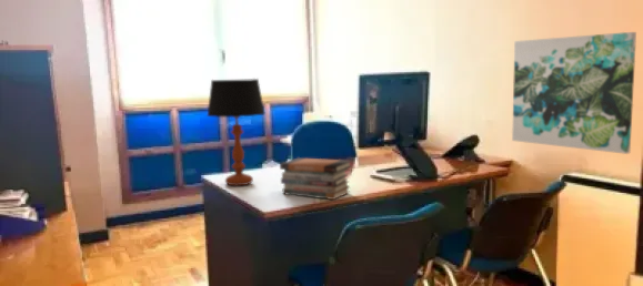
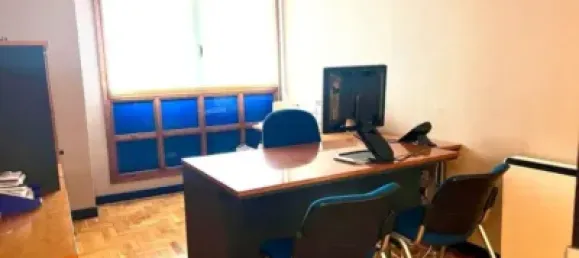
- table lamp [205,78,267,187]
- wall art [511,31,637,155]
- book stack [279,156,353,201]
